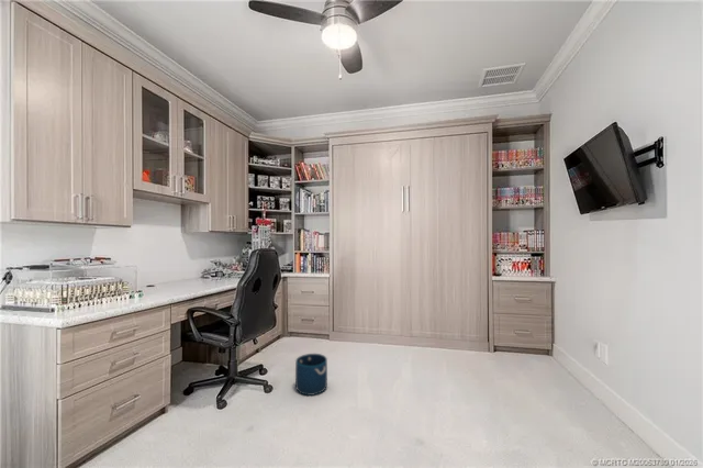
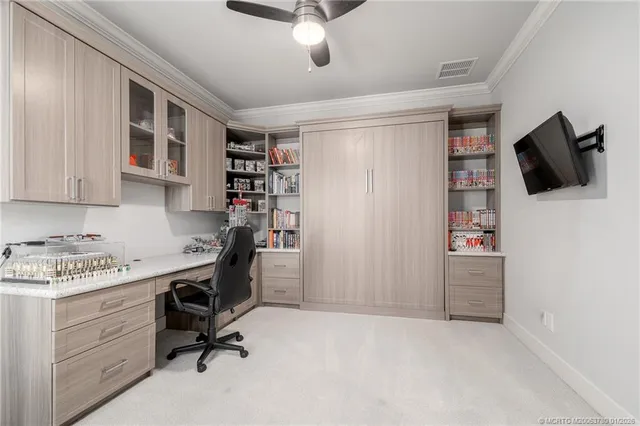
- bucket [294,353,328,397]
